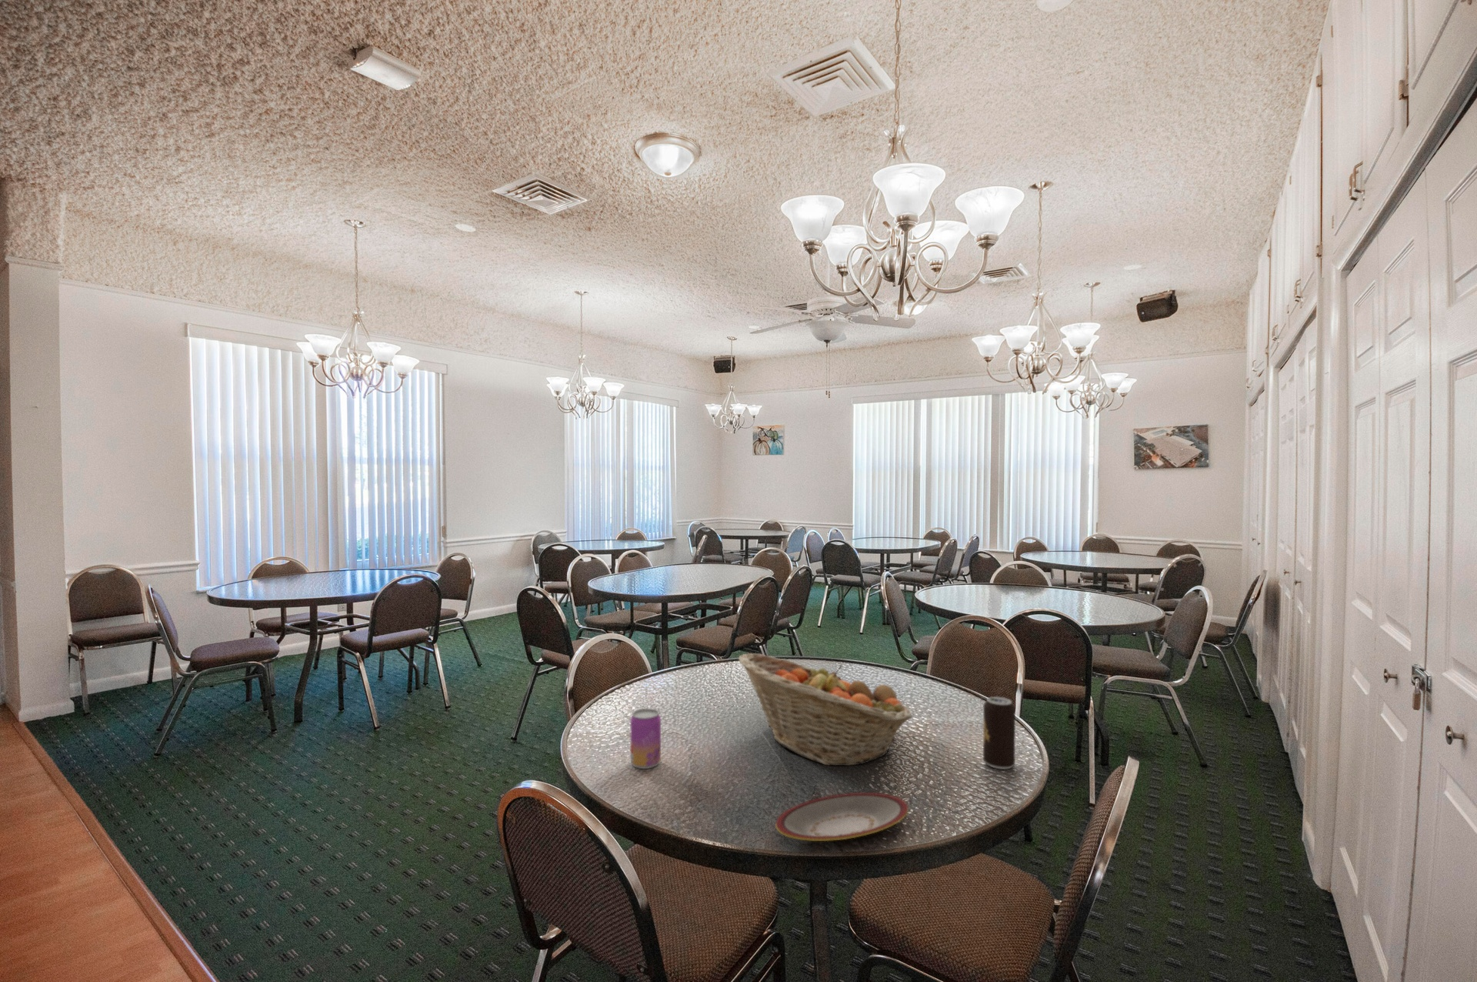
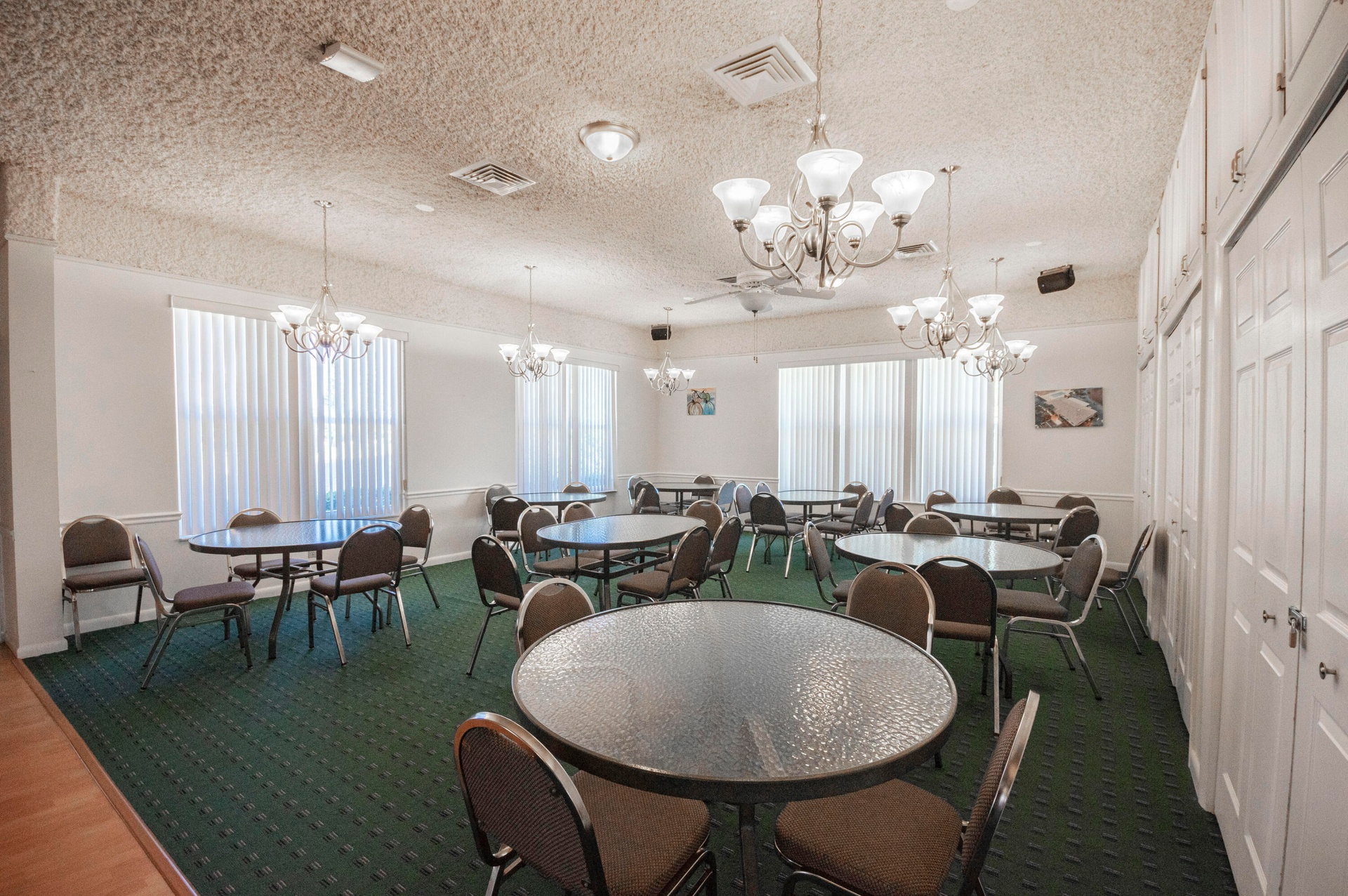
- beverage can [983,696,1016,770]
- plate [776,792,909,842]
- fruit basket [737,652,913,766]
- beer can [629,708,662,769]
